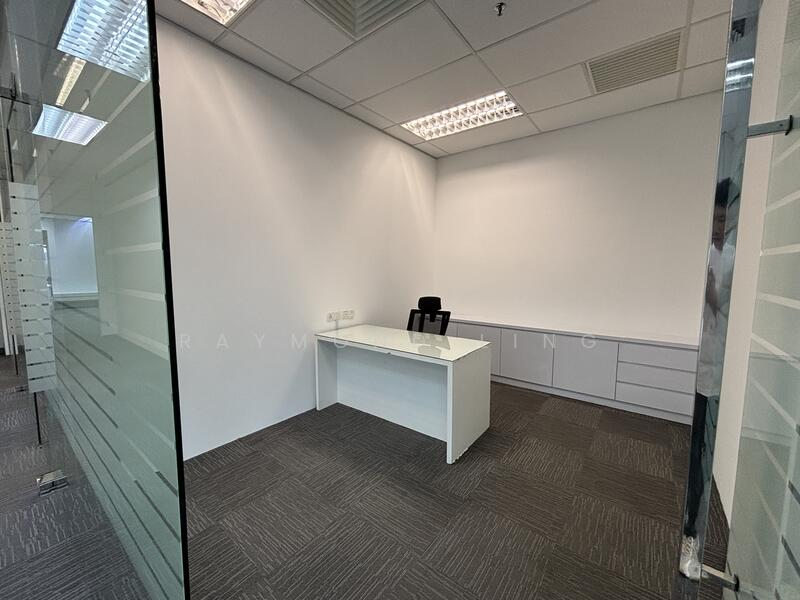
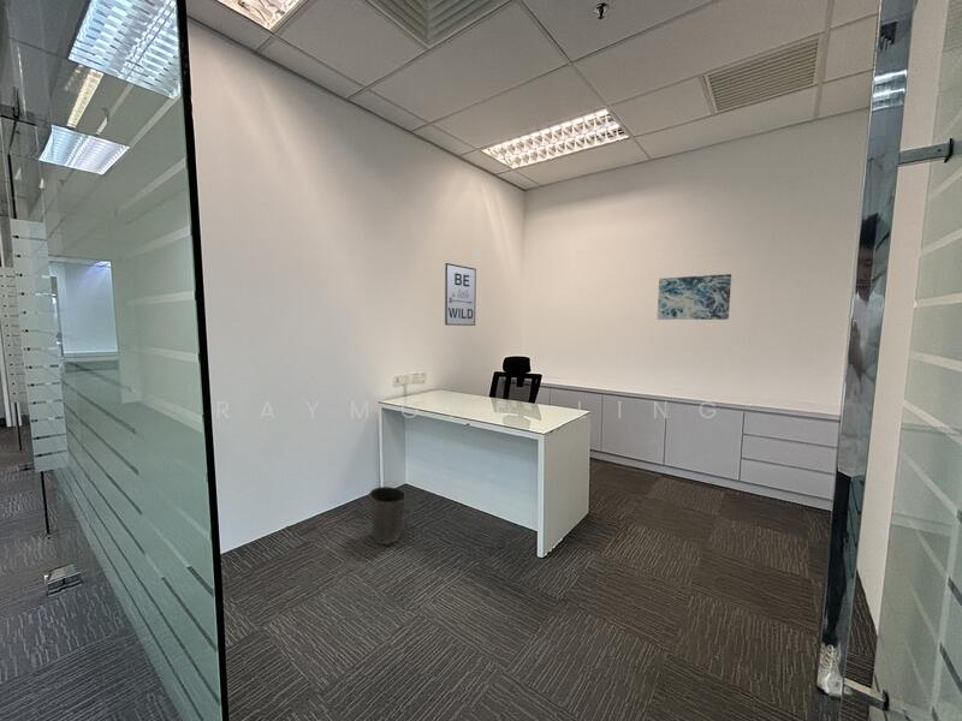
+ wall art [657,273,732,321]
+ waste basket [368,485,406,546]
+ wall art [444,262,477,327]
